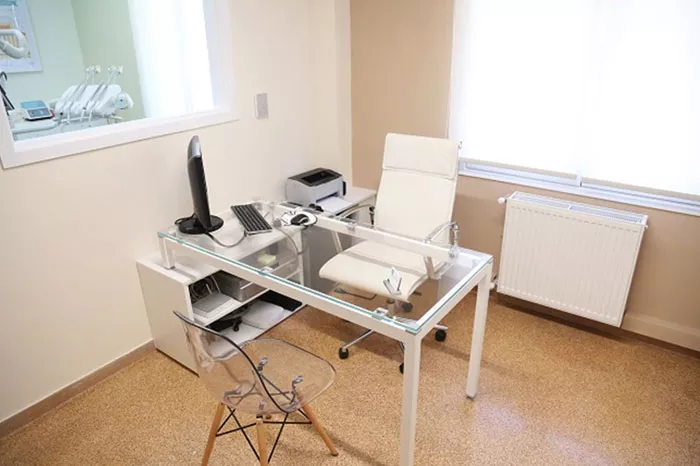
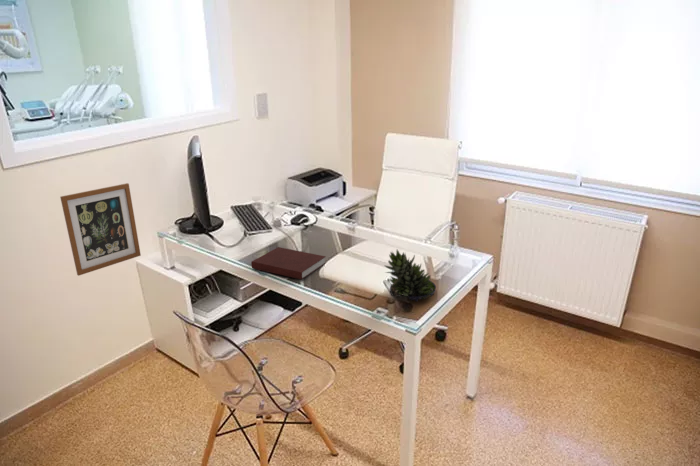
+ notebook [250,246,327,280]
+ wall art [59,182,142,277]
+ succulent plant [383,249,437,303]
